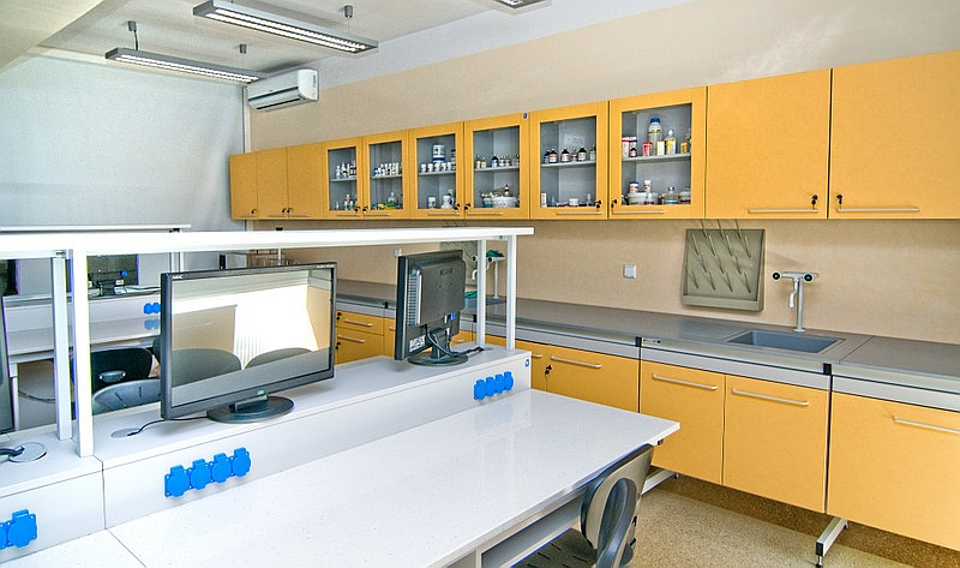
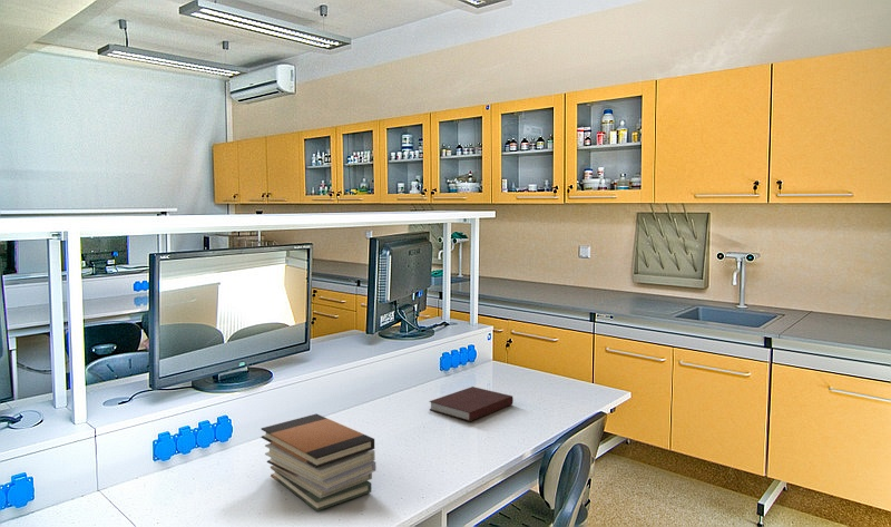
+ book stack [260,413,376,513]
+ notebook [428,386,515,422]
